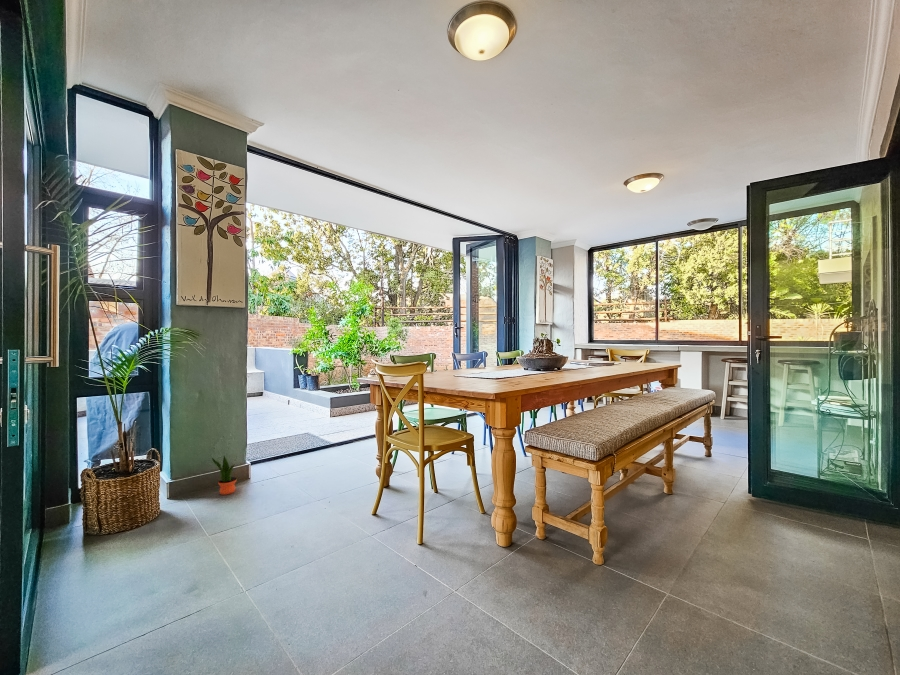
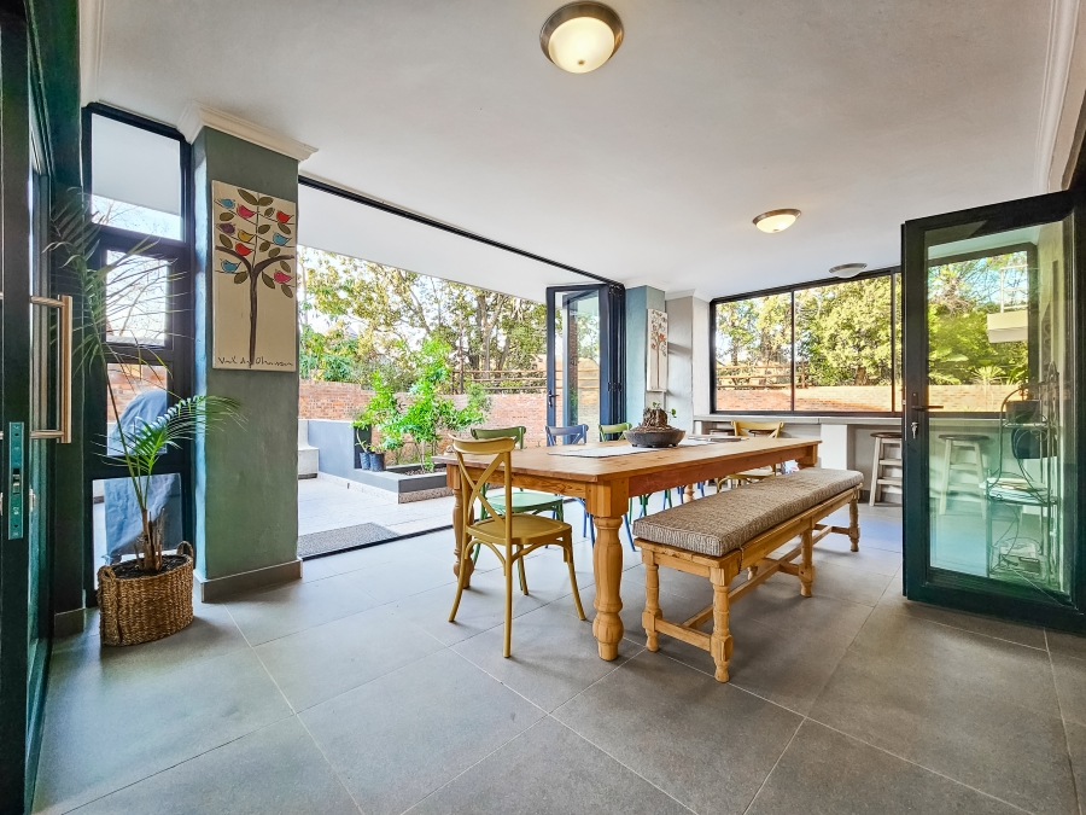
- potted plant [211,455,238,496]
